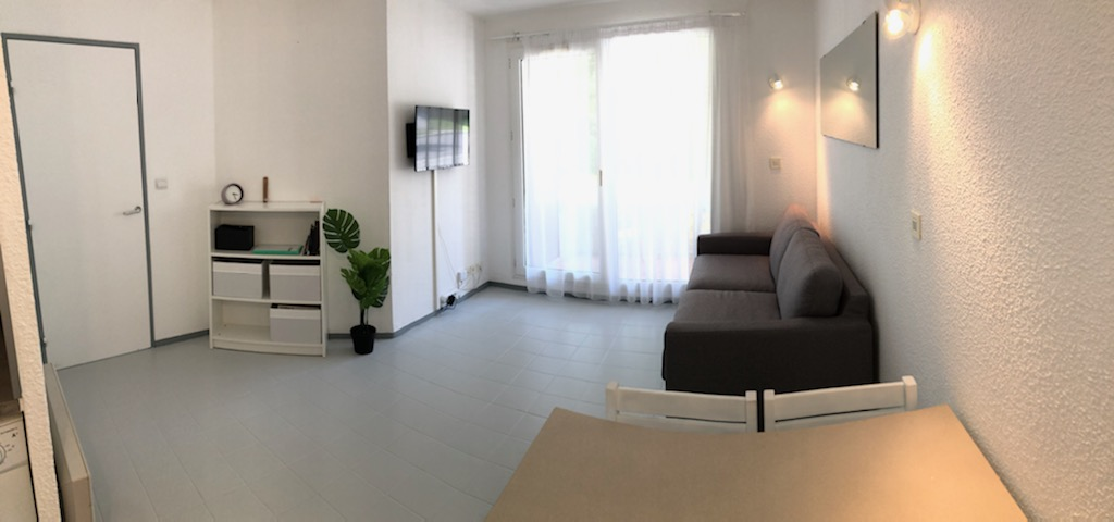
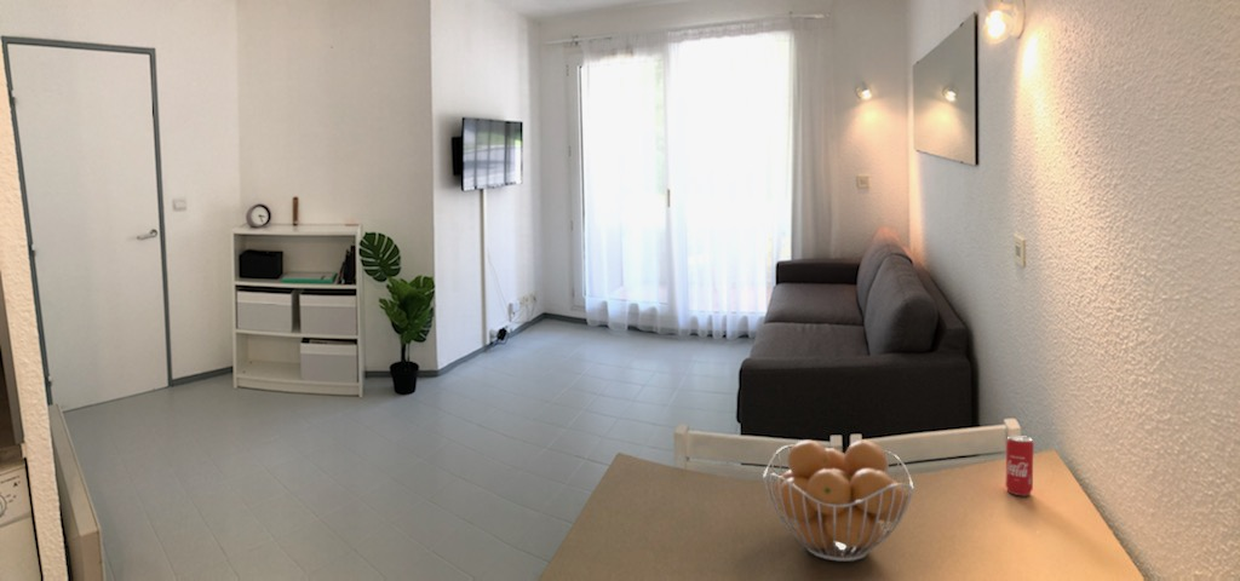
+ beverage can [1004,435,1034,496]
+ fruit basket [762,439,915,563]
